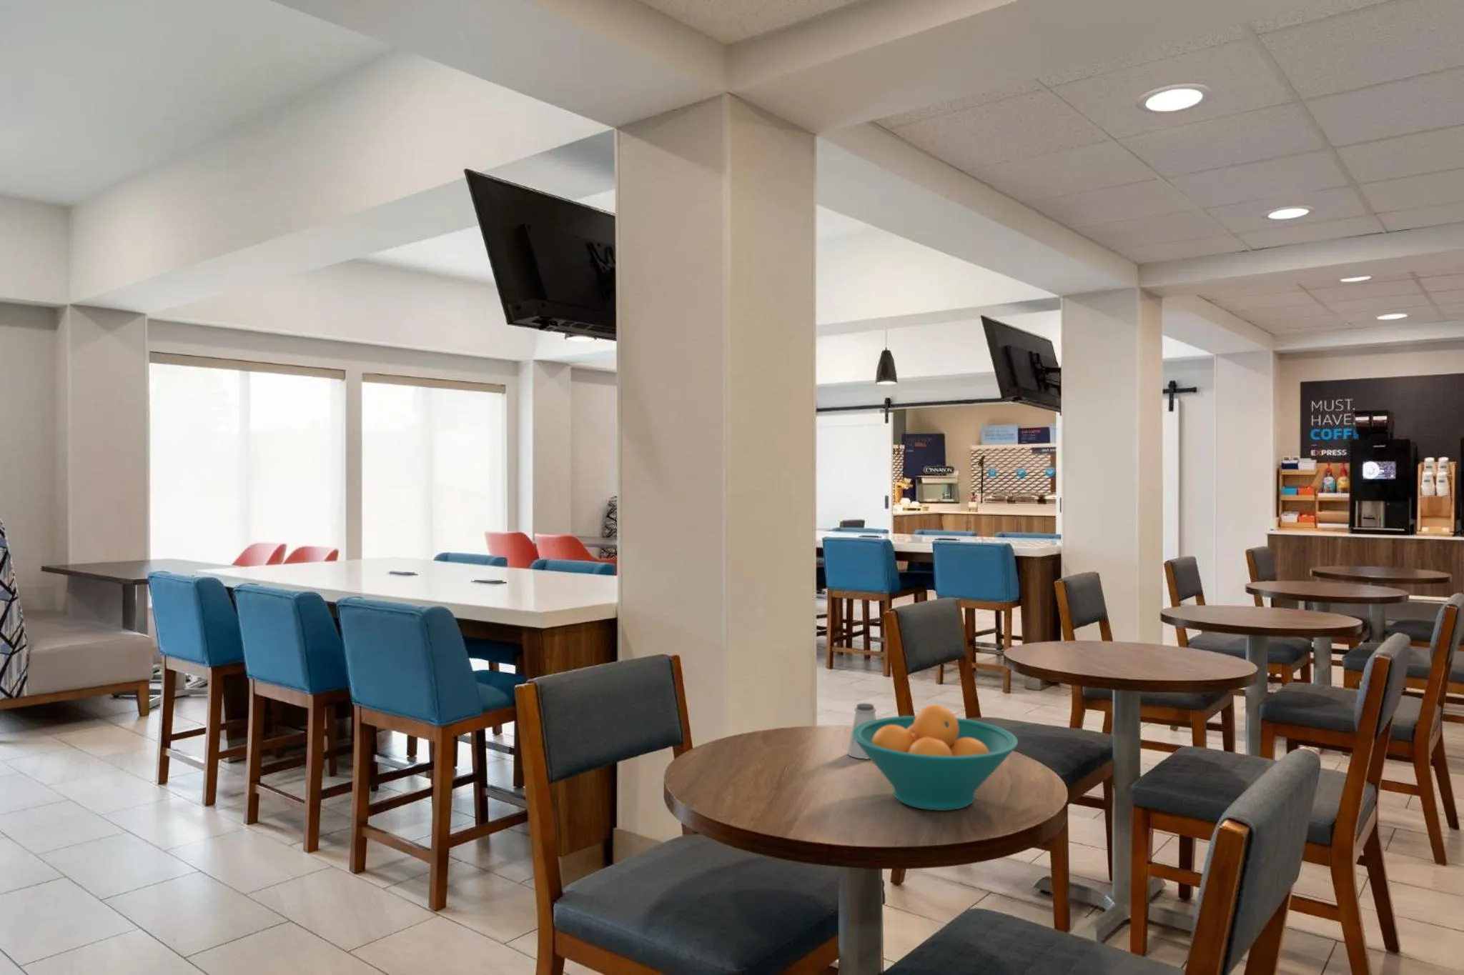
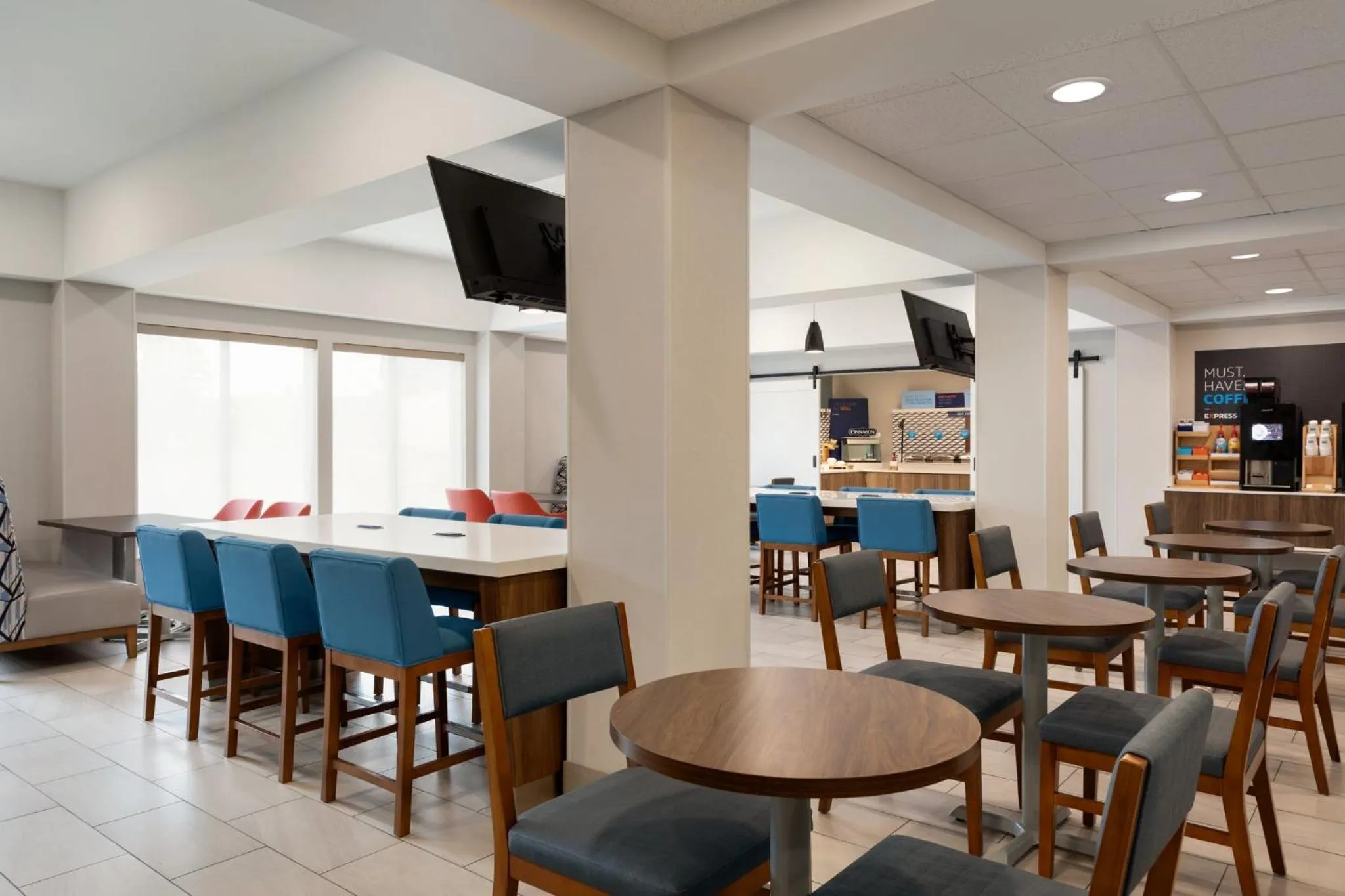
- fruit bowl [852,704,1019,812]
- saltshaker [847,703,877,760]
